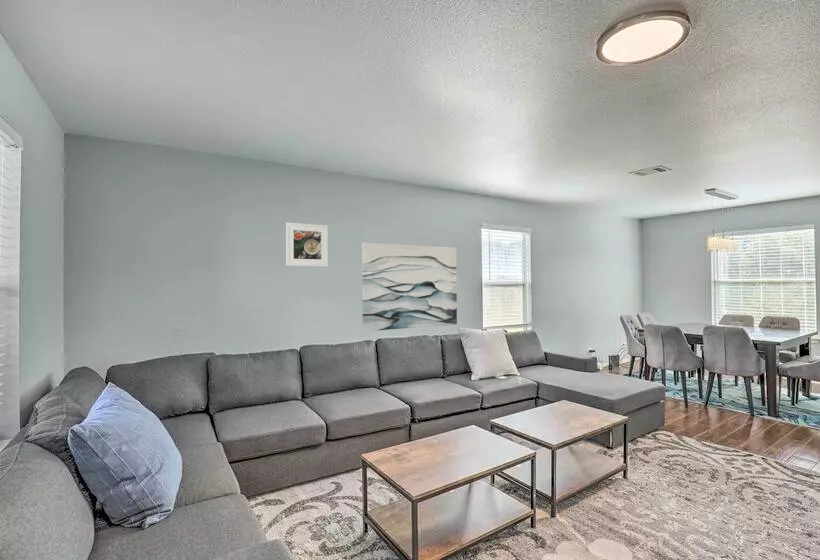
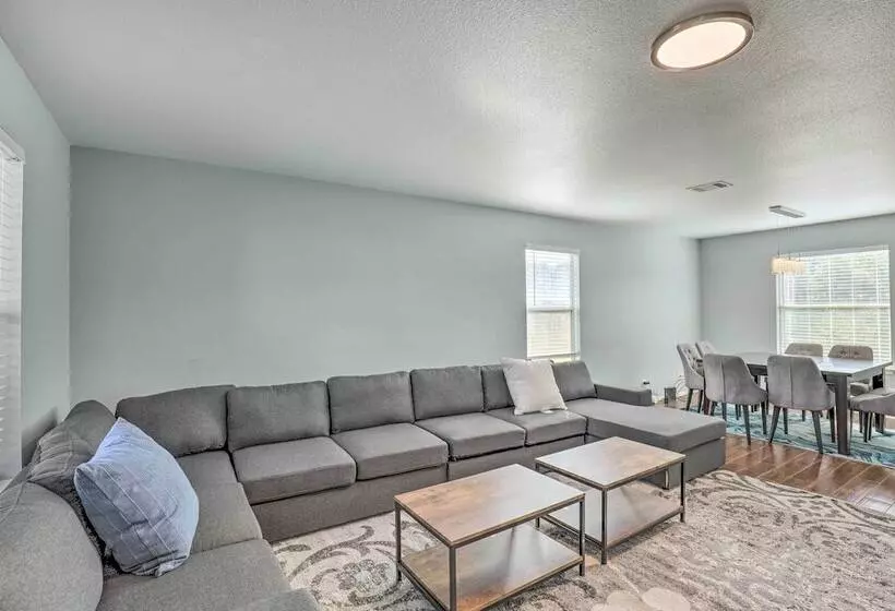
- wall art [361,241,458,332]
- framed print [285,221,329,268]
